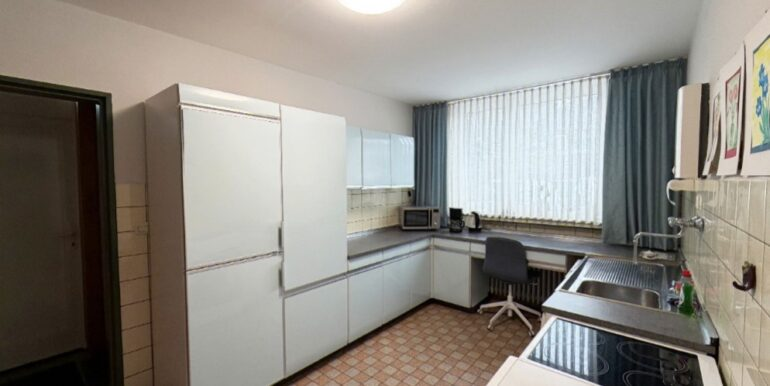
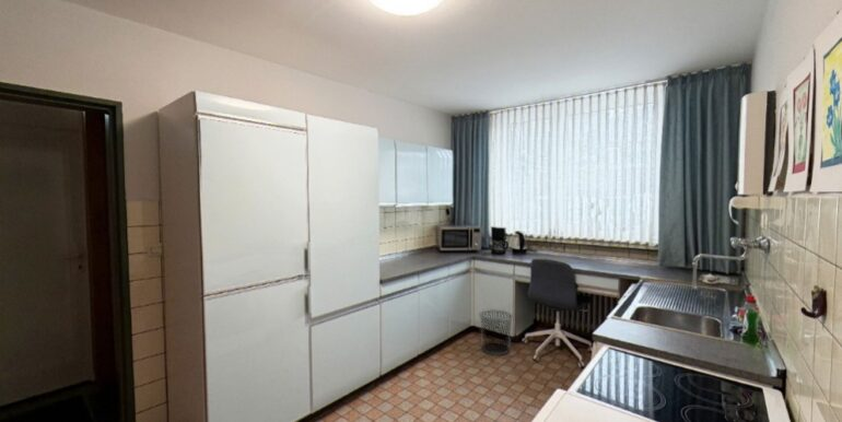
+ waste bin [479,309,514,356]
